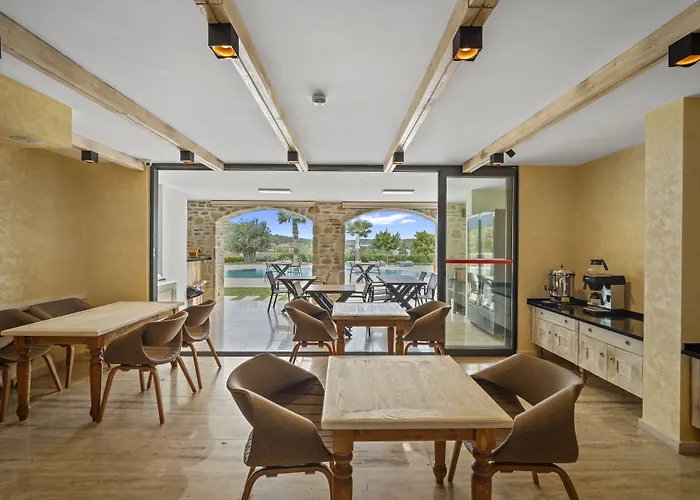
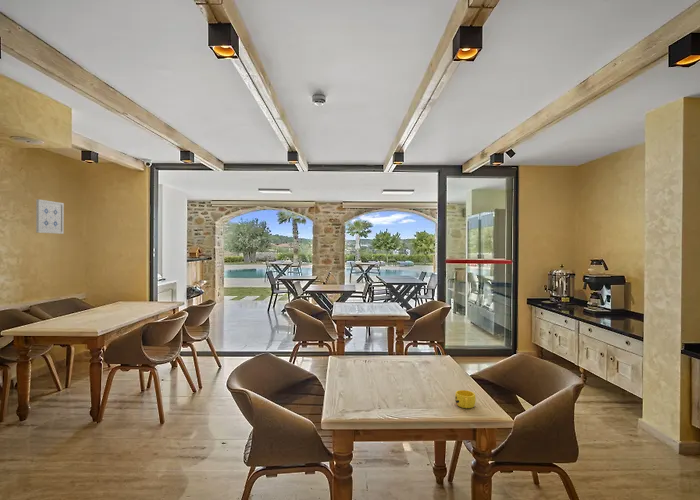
+ cup [454,389,477,409]
+ wall art [35,198,65,235]
